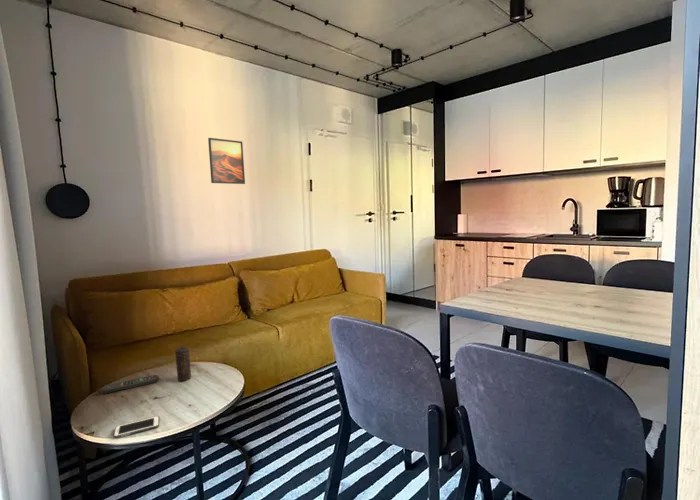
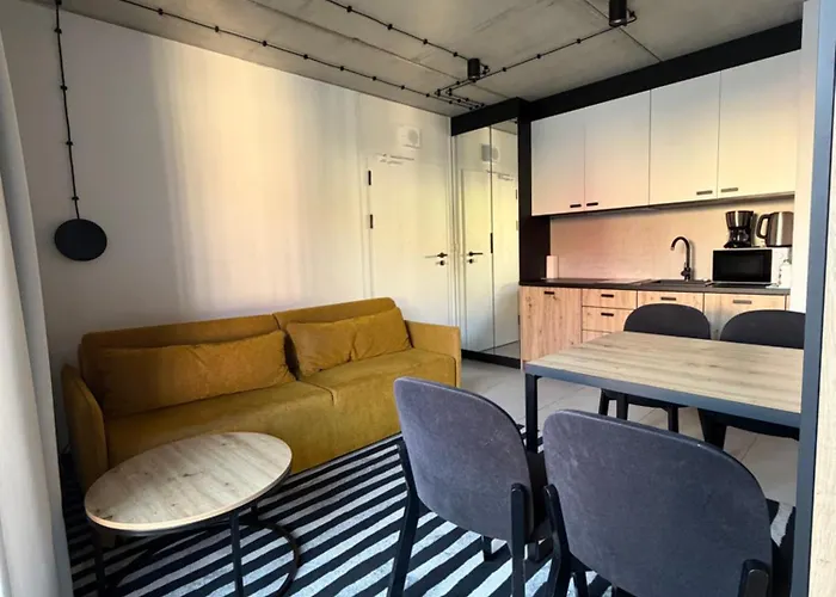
- candle [174,346,192,382]
- cell phone [112,415,160,439]
- remote control [101,374,160,395]
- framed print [207,137,246,185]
